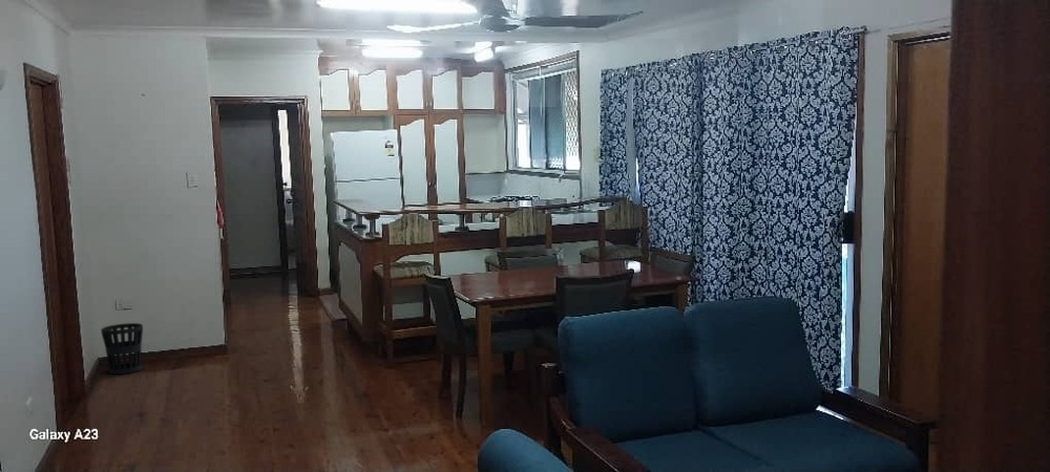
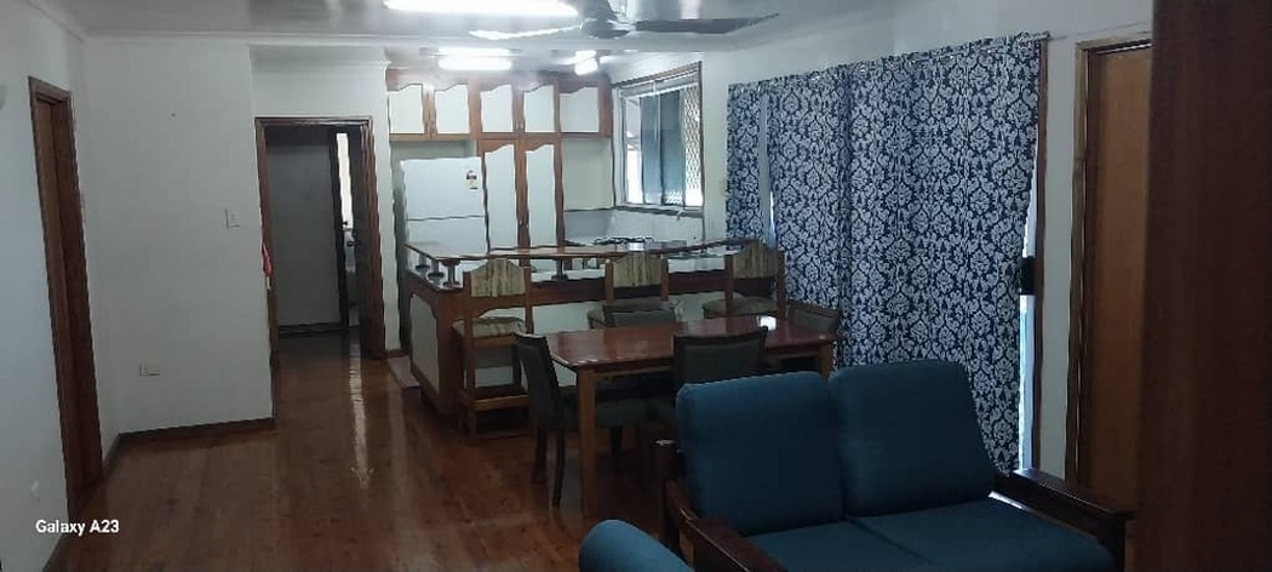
- wastebasket [100,322,144,375]
